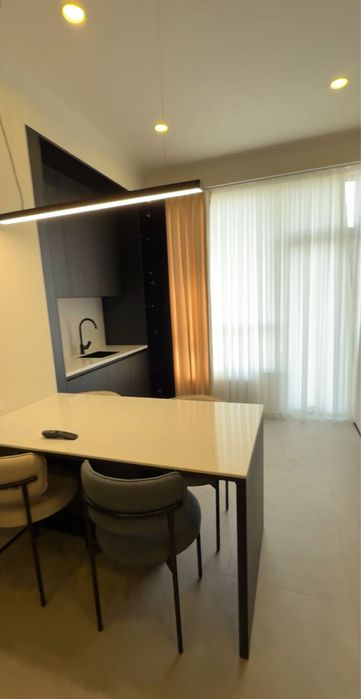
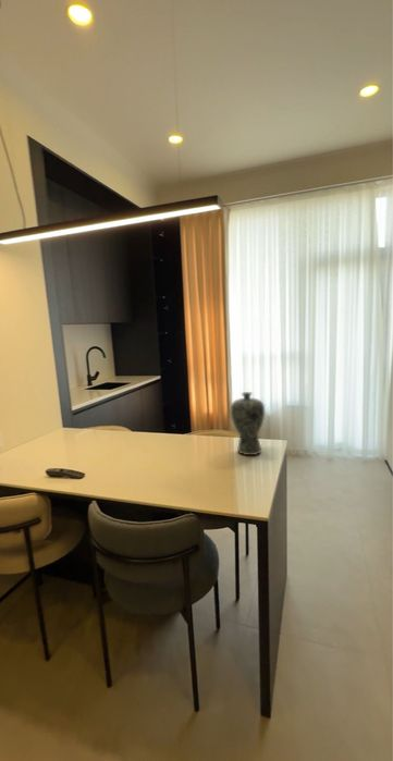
+ vase [230,391,266,456]
